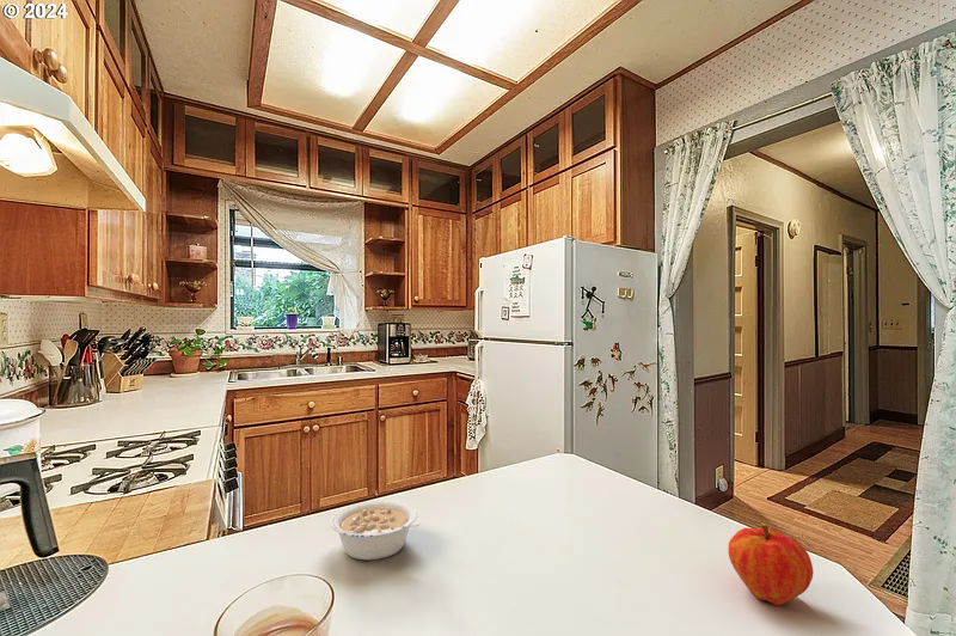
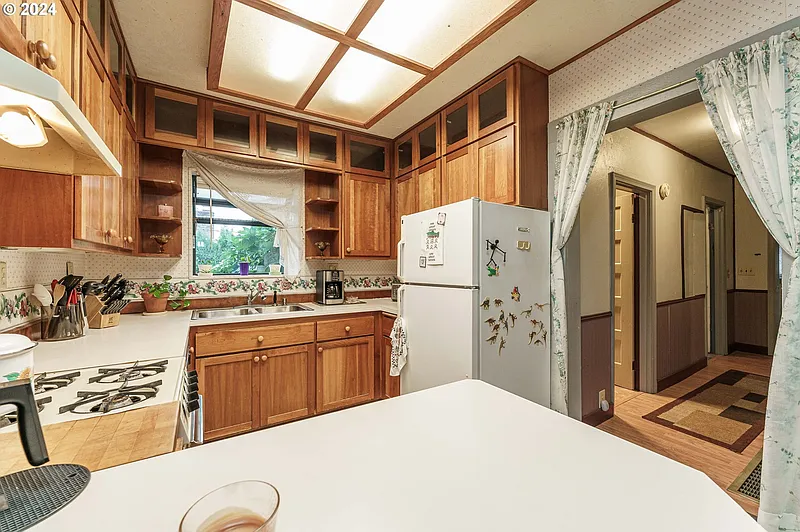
- legume [330,500,419,561]
- fruit [728,522,815,607]
